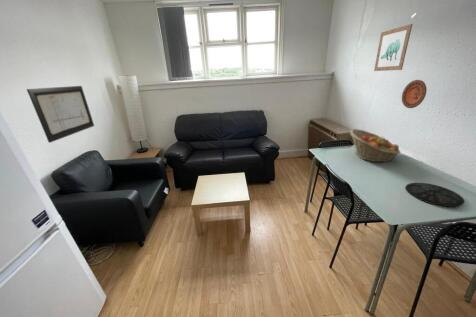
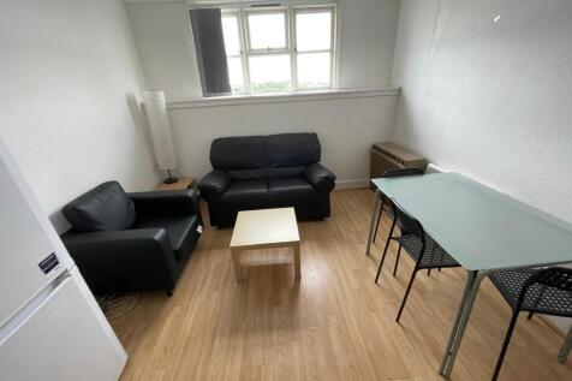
- wall art [373,23,413,72]
- fruit basket [349,128,402,163]
- wall art [26,85,95,144]
- plate [404,182,465,208]
- decorative plate [401,79,428,109]
